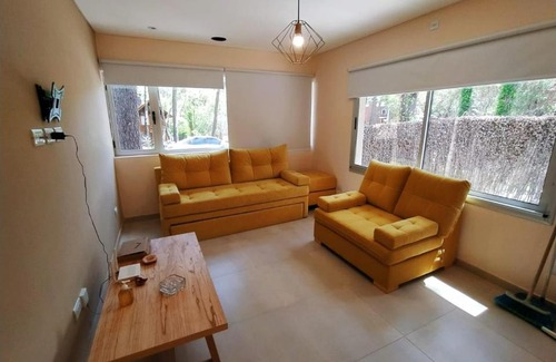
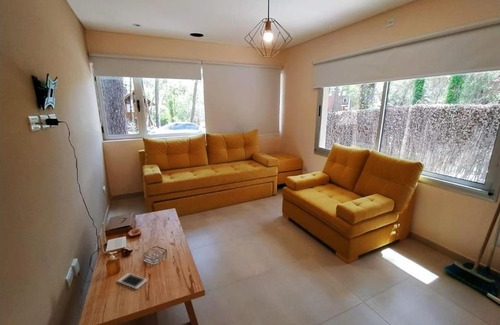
+ cell phone [116,272,148,290]
